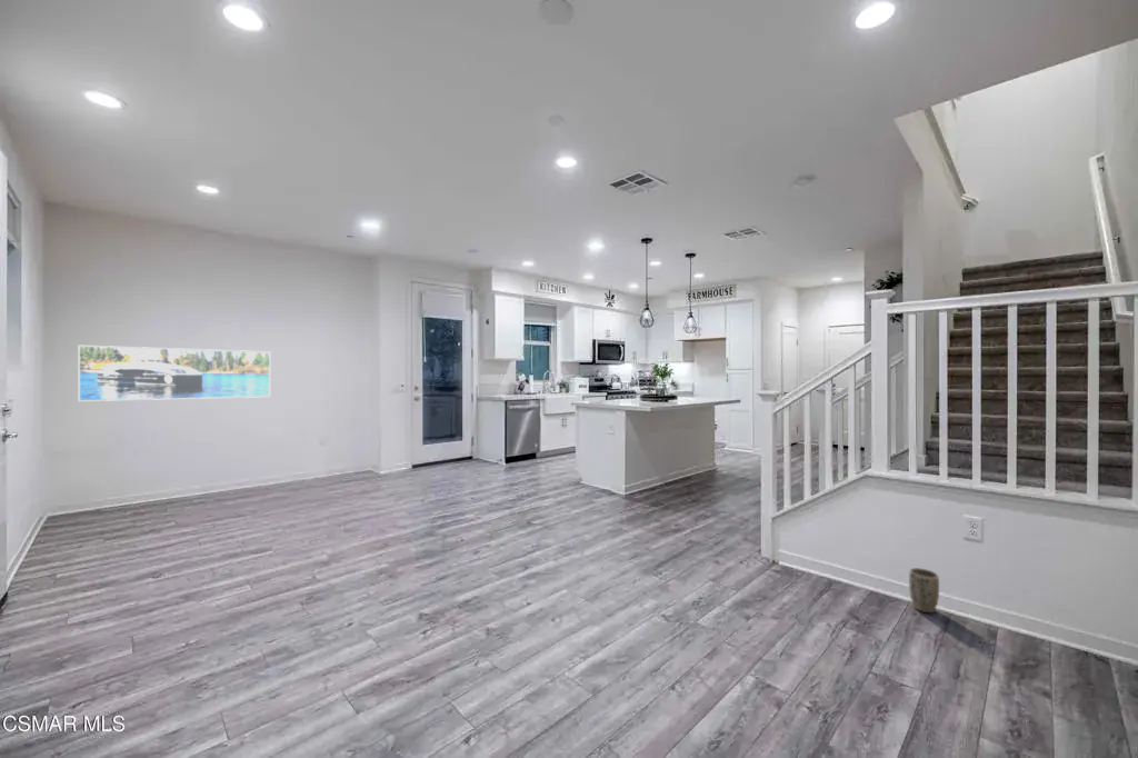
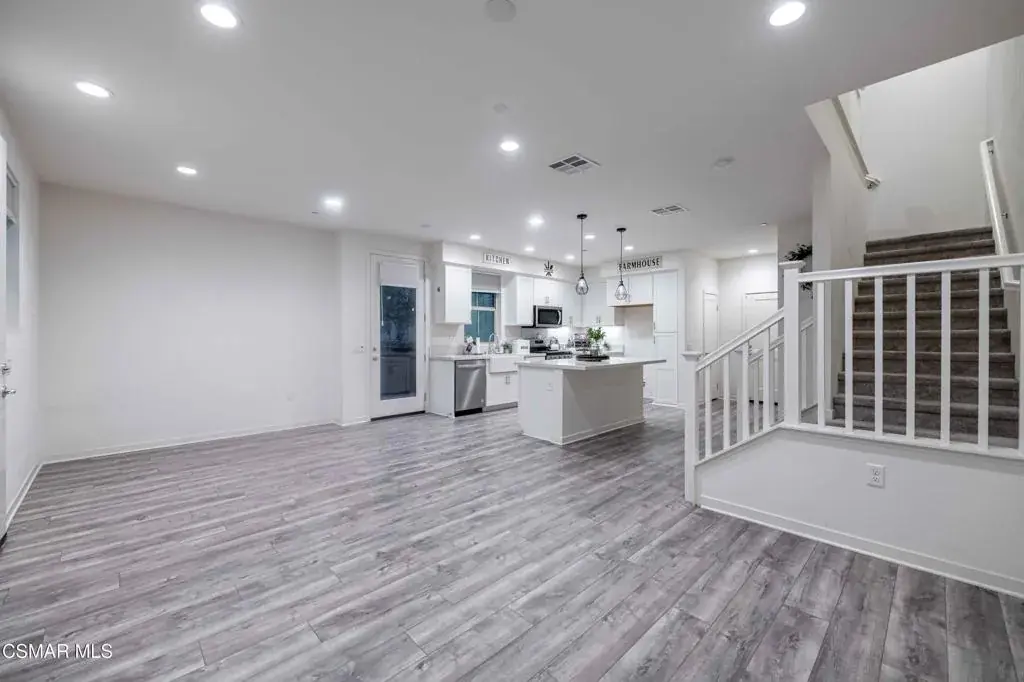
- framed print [78,345,271,402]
- plant pot [908,567,940,614]
